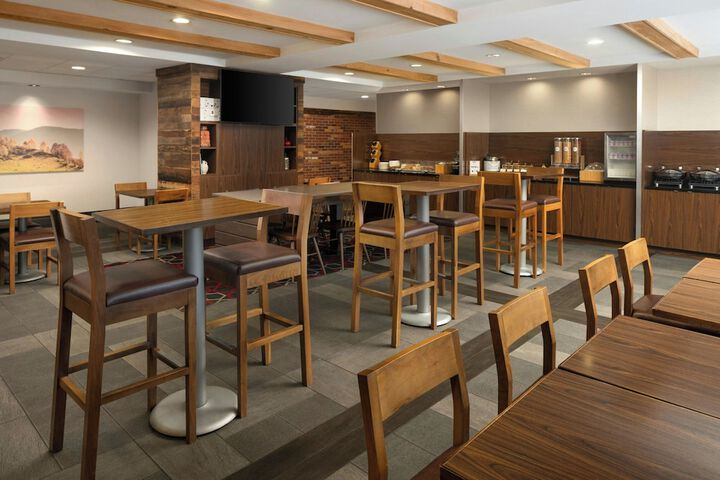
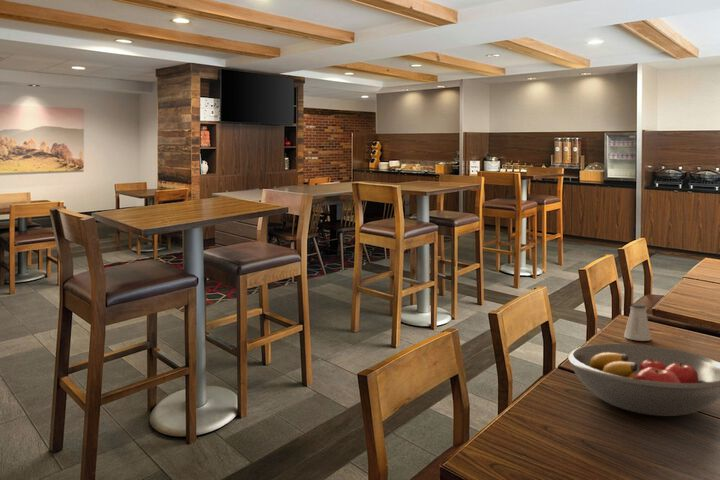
+ fruit bowl [567,343,720,417]
+ saltshaker [623,303,652,342]
